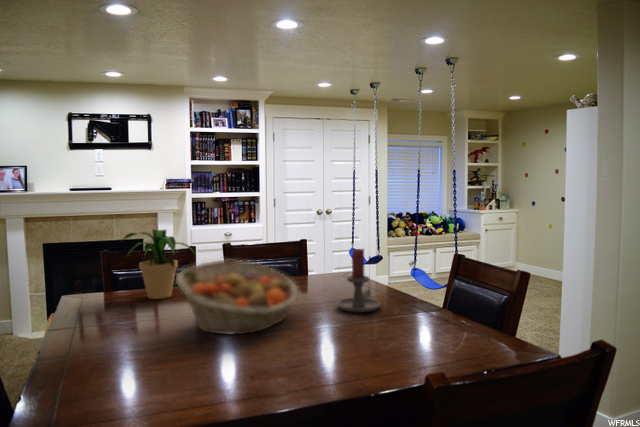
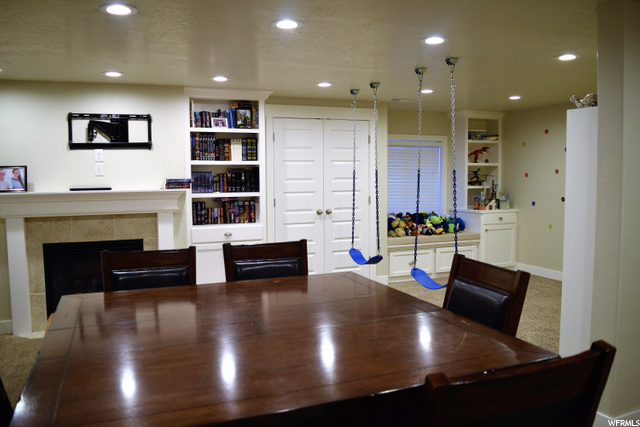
- fruit basket [175,259,300,335]
- potted plant [119,228,197,300]
- candle holder [336,248,381,313]
